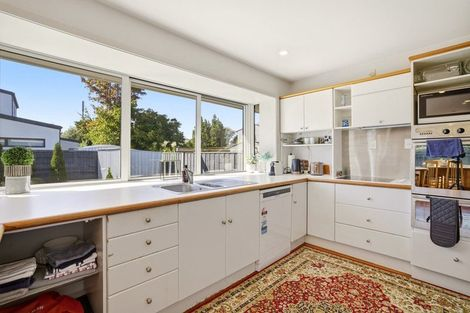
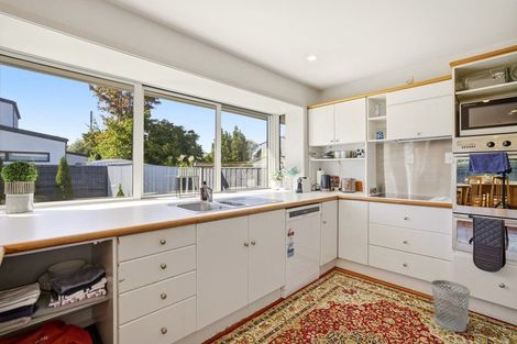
+ wastebasket [430,279,471,333]
